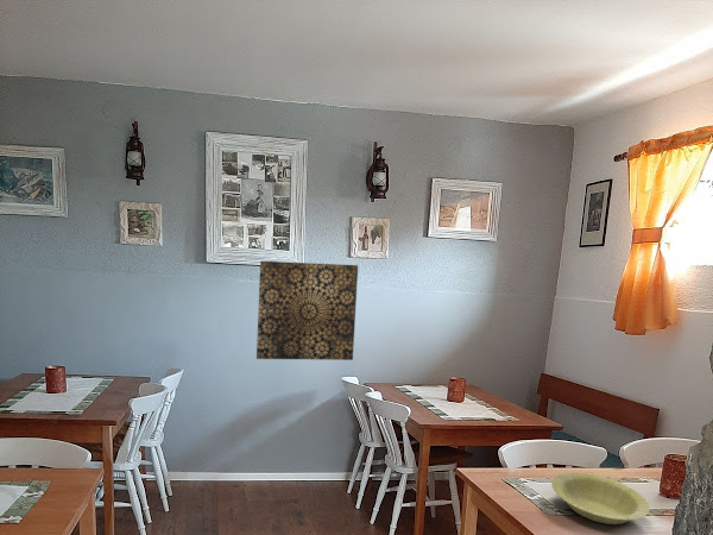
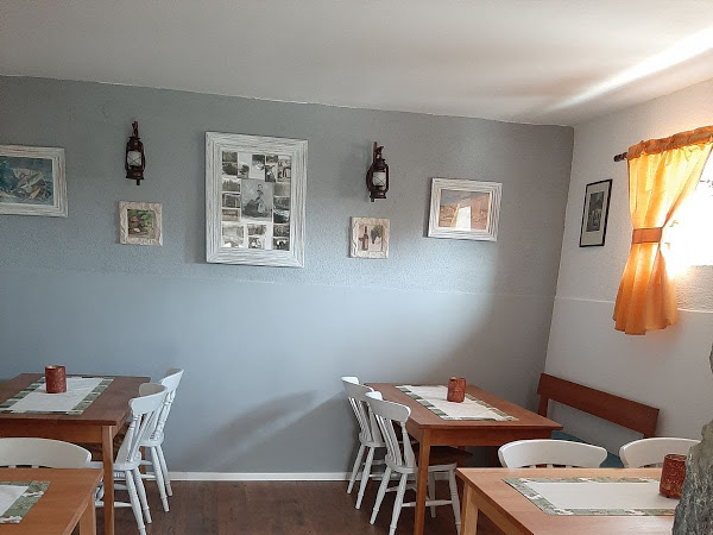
- wall art [255,260,359,361]
- bowl [550,472,651,525]
